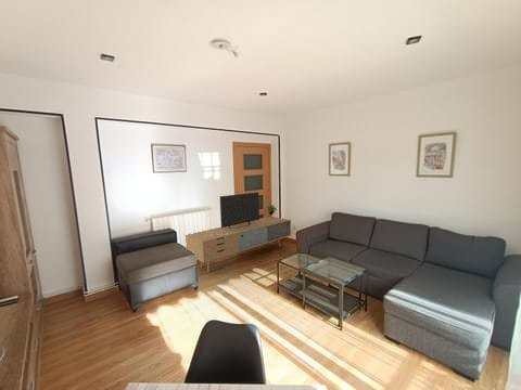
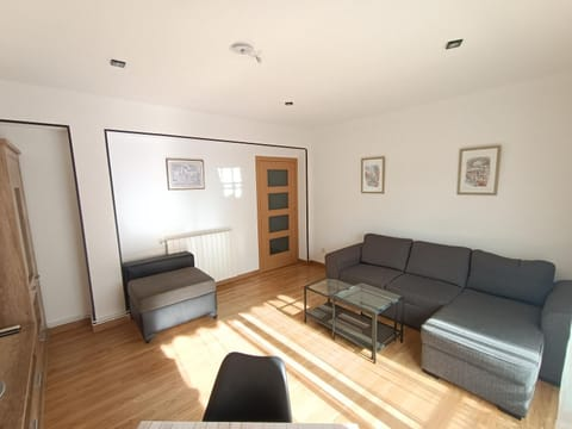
- media console [185,191,292,273]
